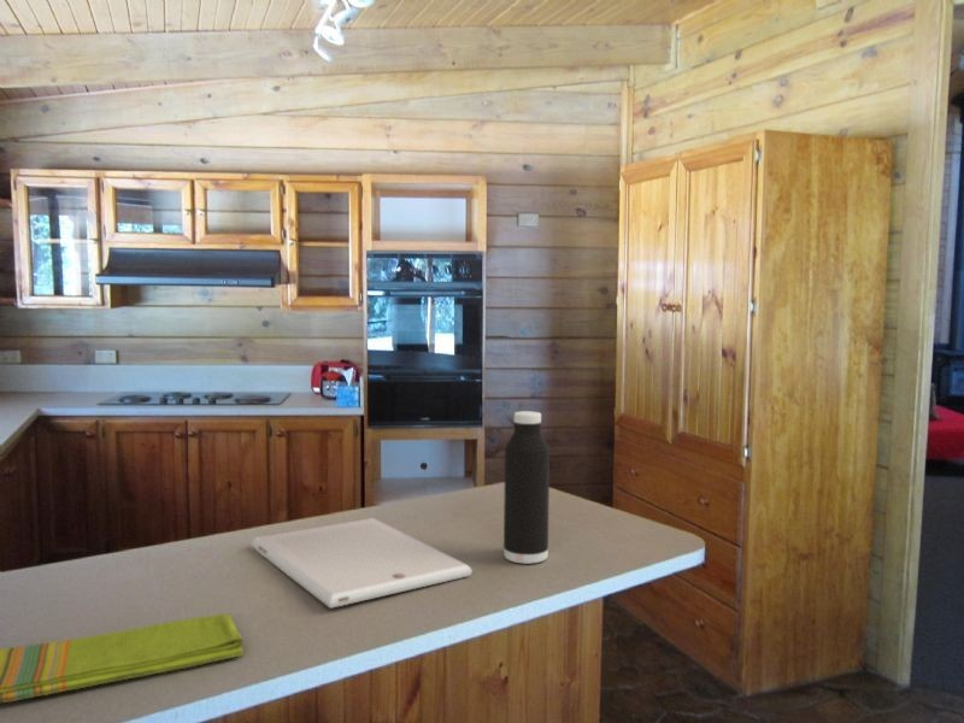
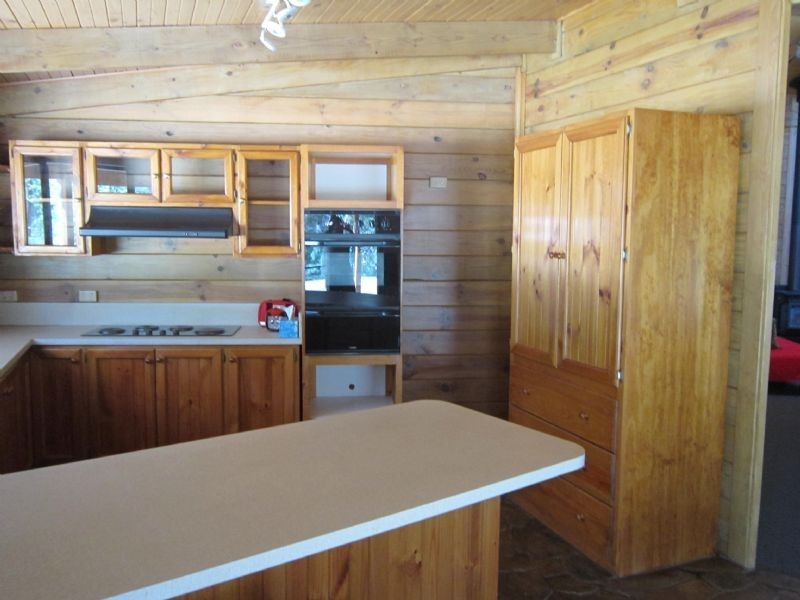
- water bottle [502,410,551,565]
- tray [249,517,474,610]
- dish towel [0,612,245,705]
